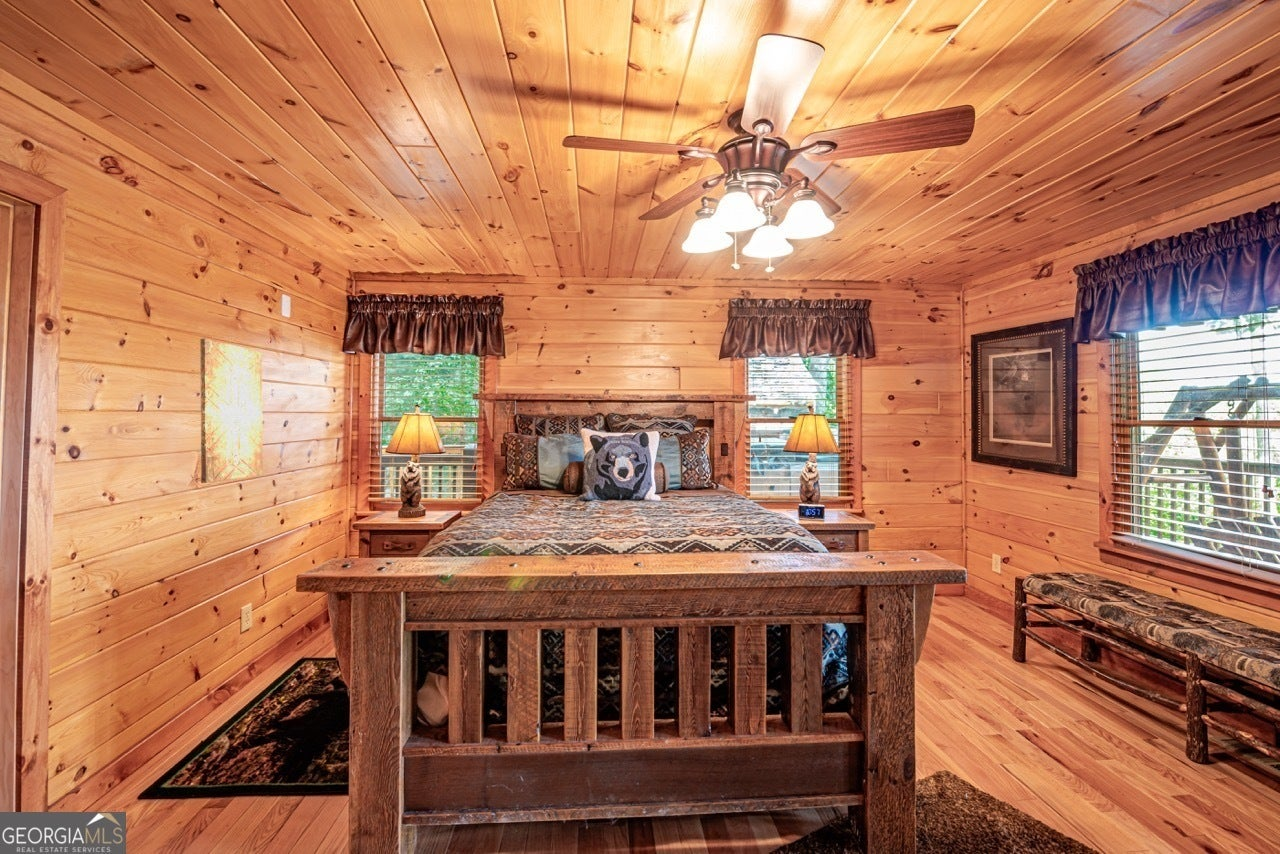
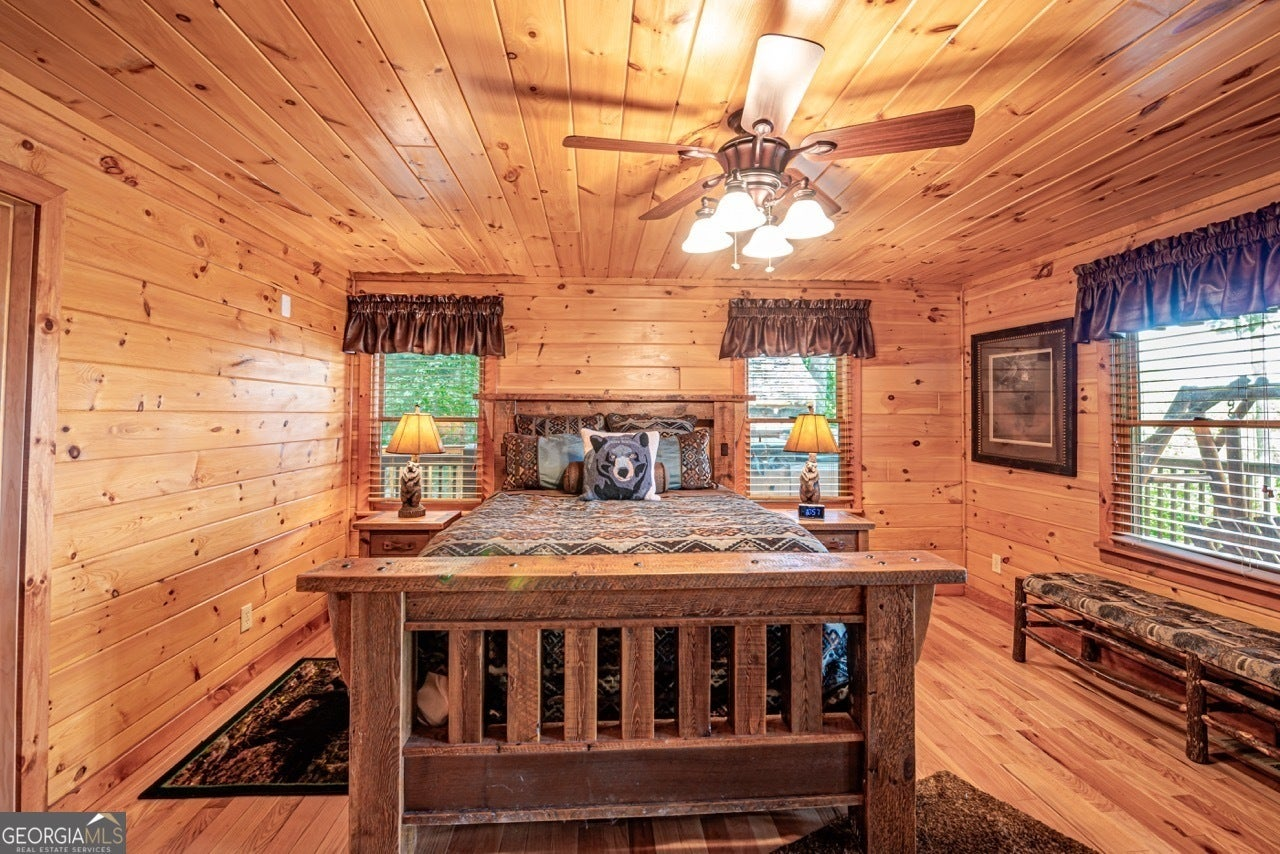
- wall art [199,338,264,484]
